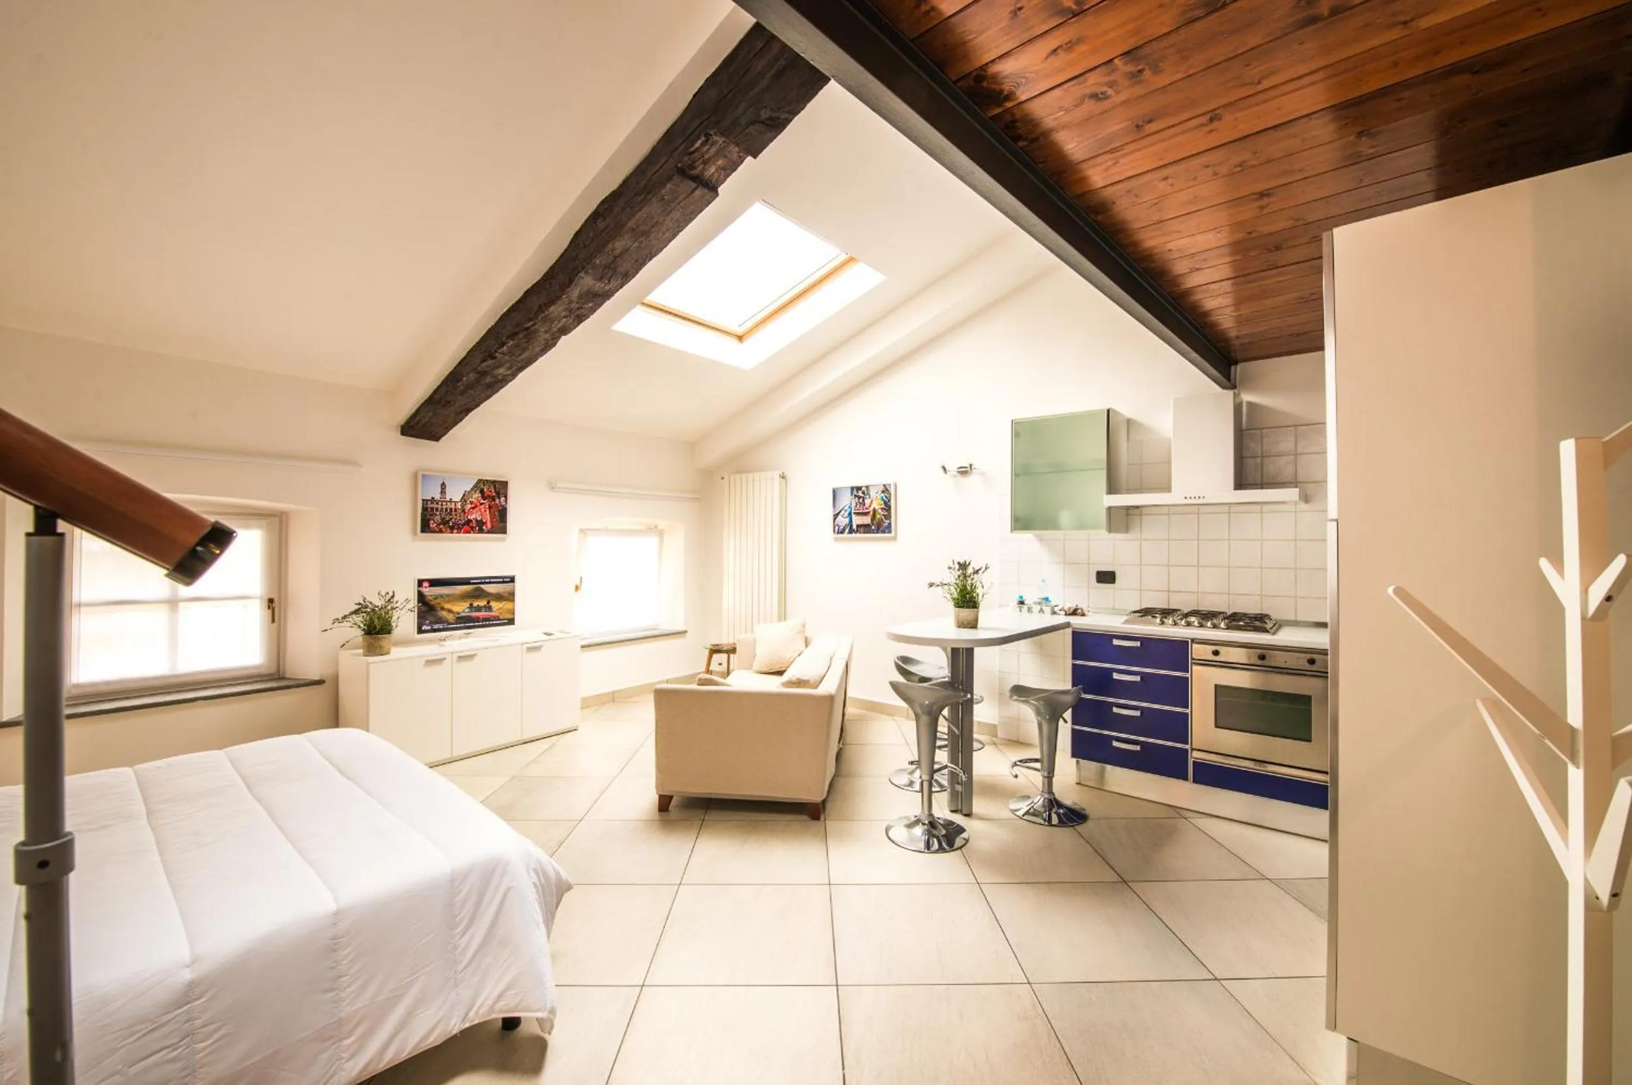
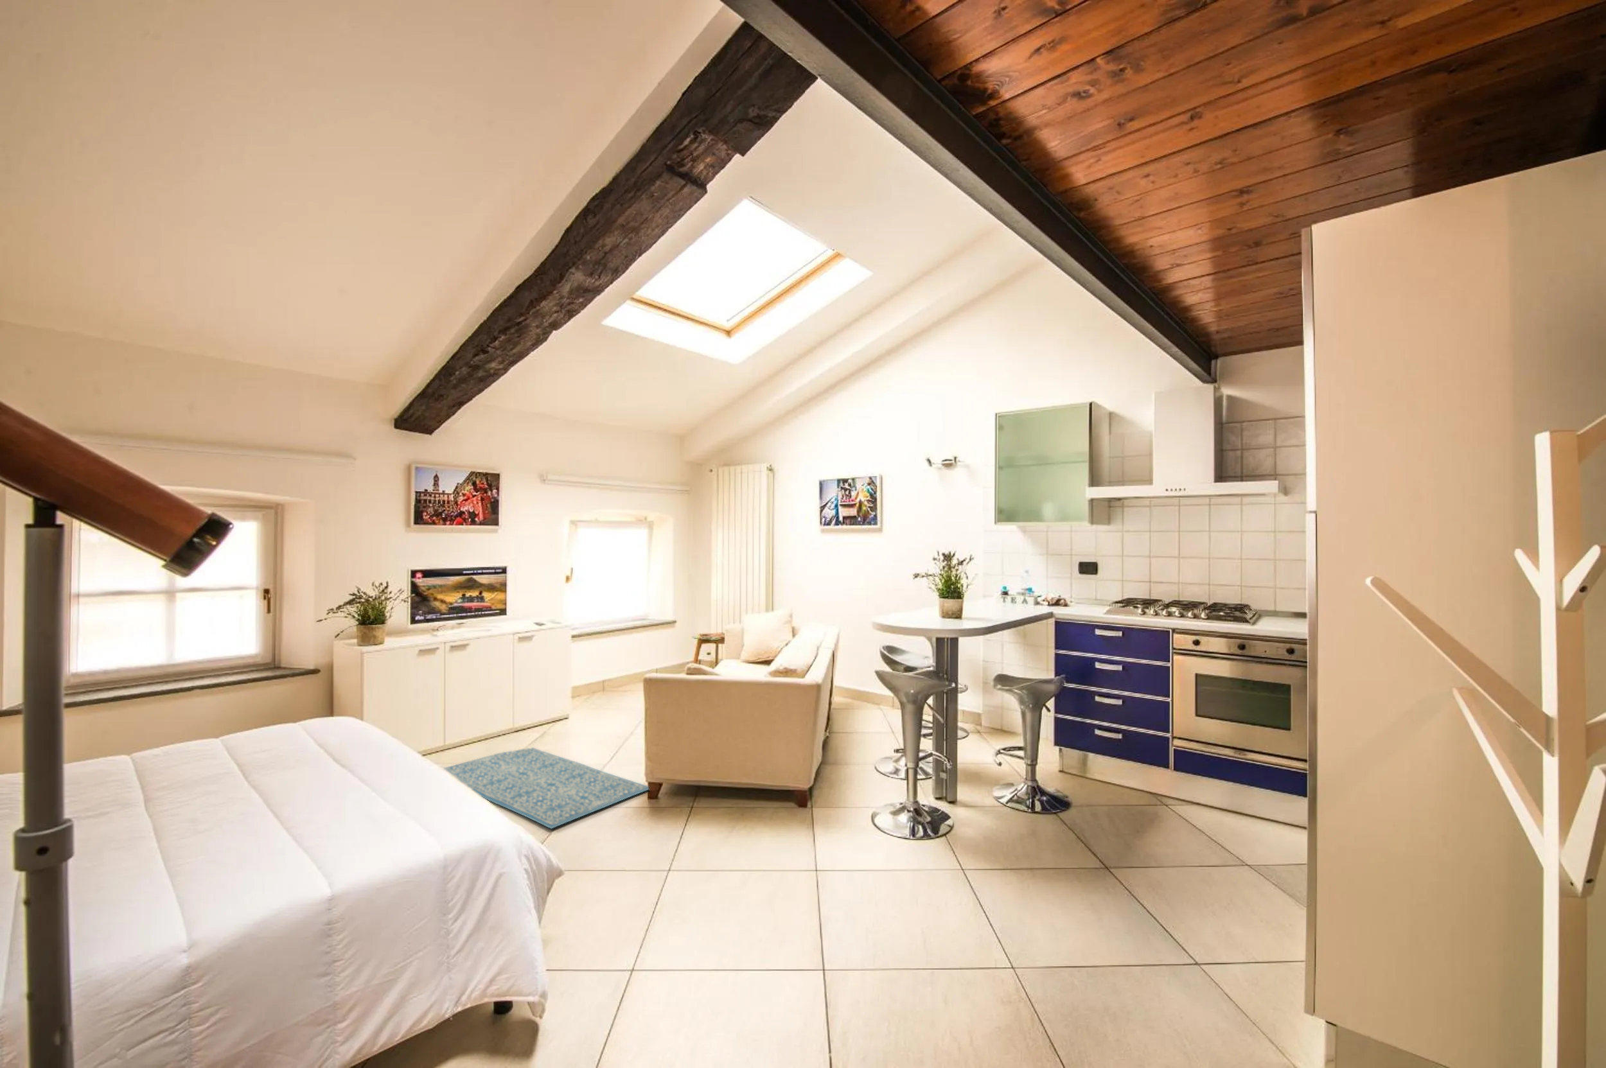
+ rug [444,747,650,830]
